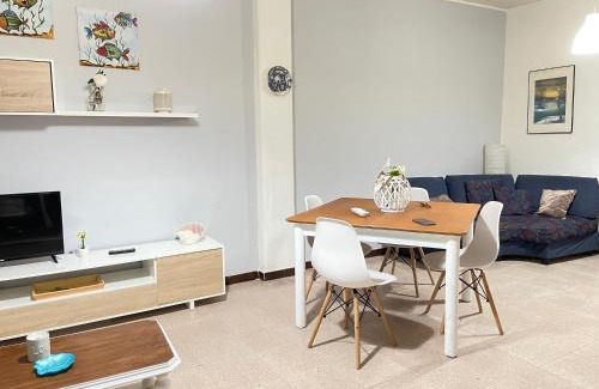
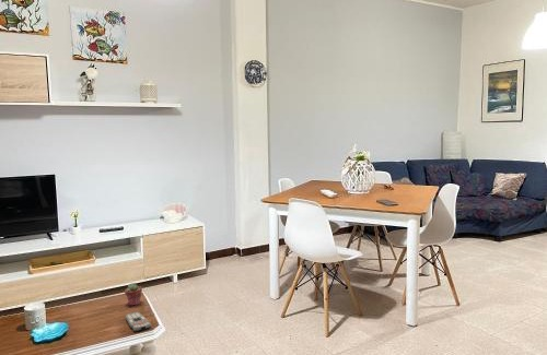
+ remote control [125,311,152,332]
+ potted succulent [124,282,143,307]
